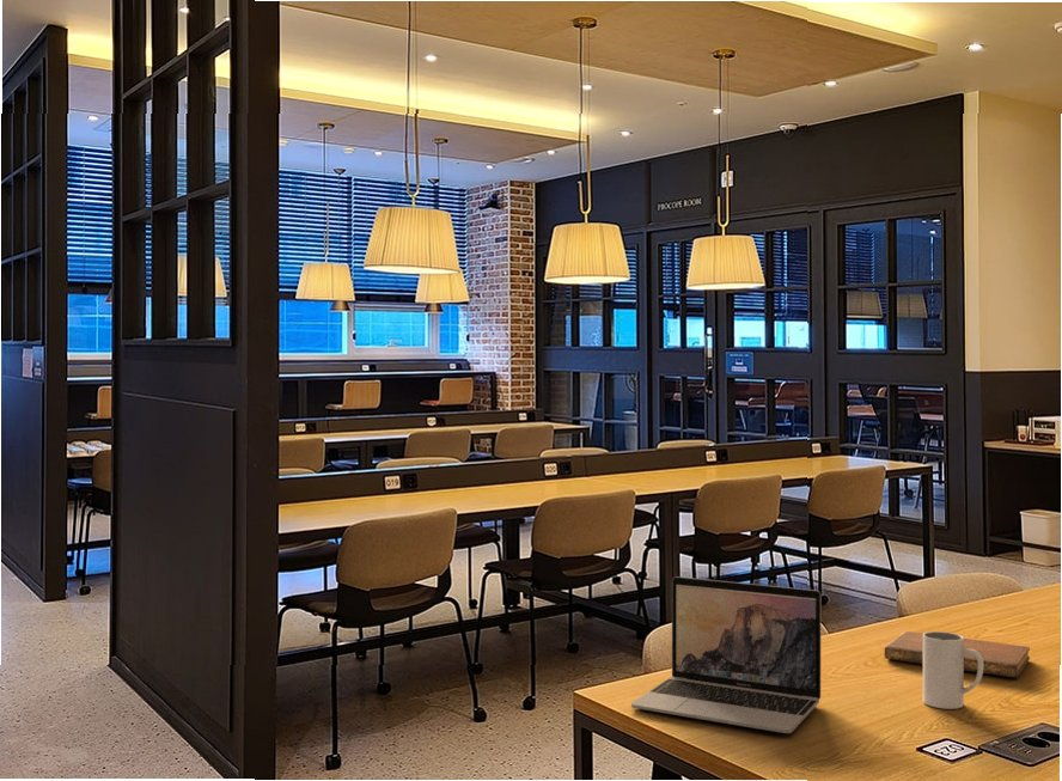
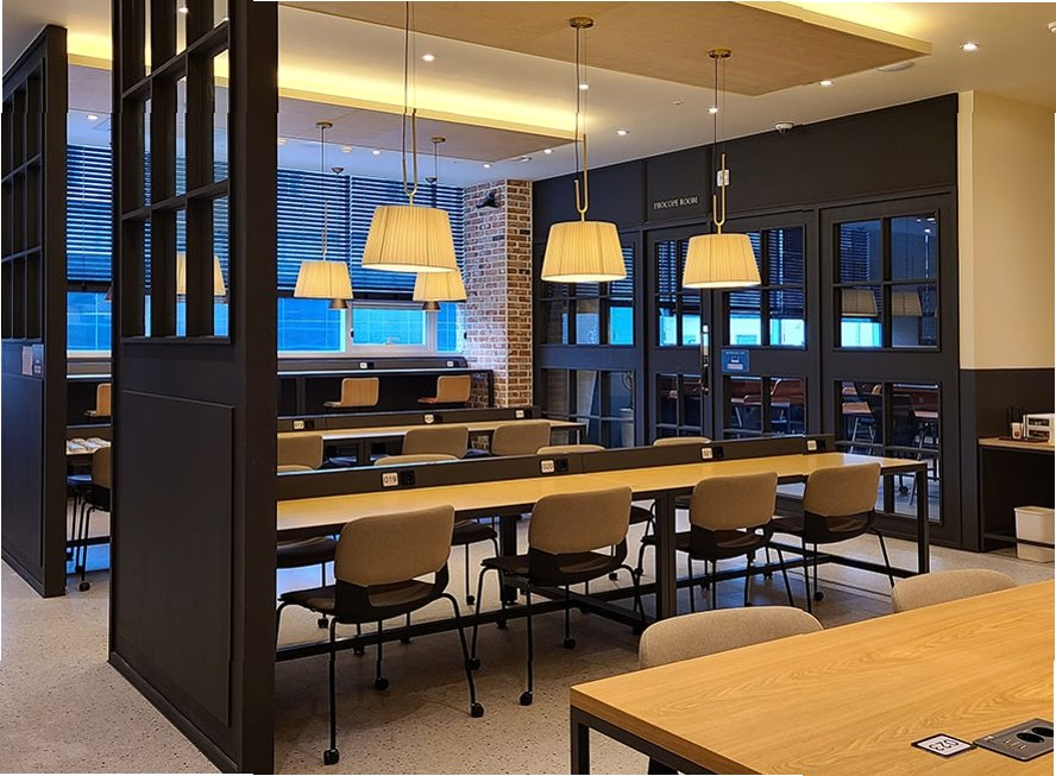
- mug [922,630,984,710]
- laptop [630,575,822,734]
- notebook [884,630,1031,678]
